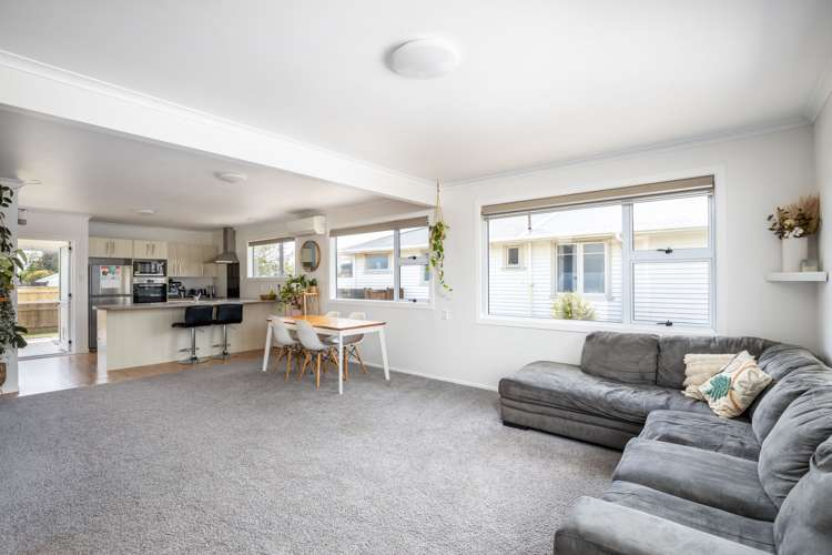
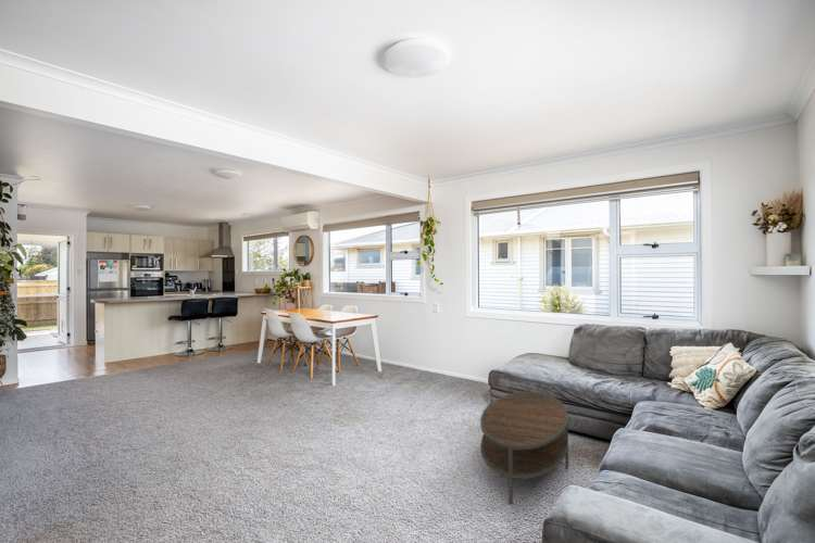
+ coffee table [479,390,569,505]
